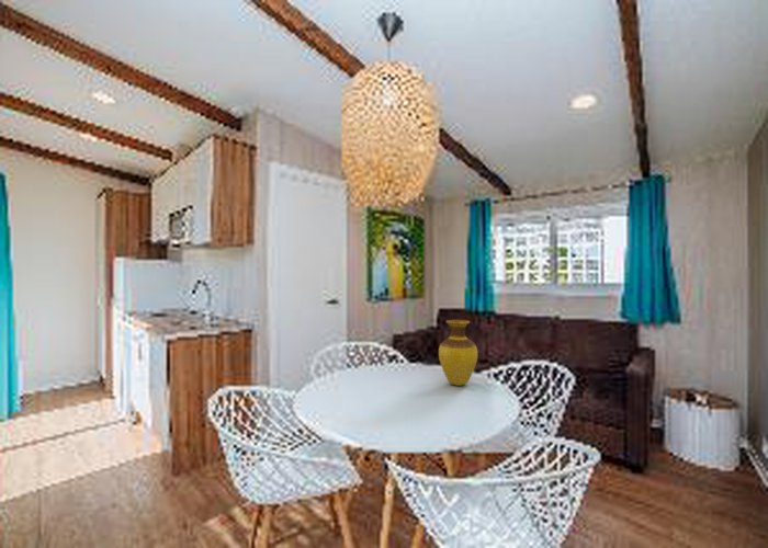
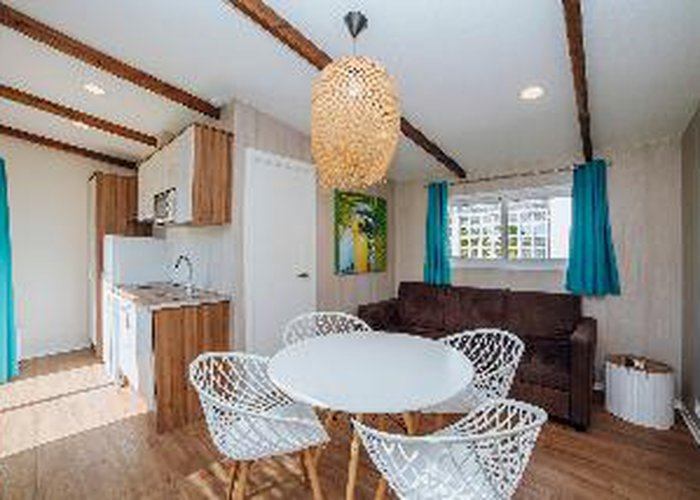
- vase [438,319,478,387]
